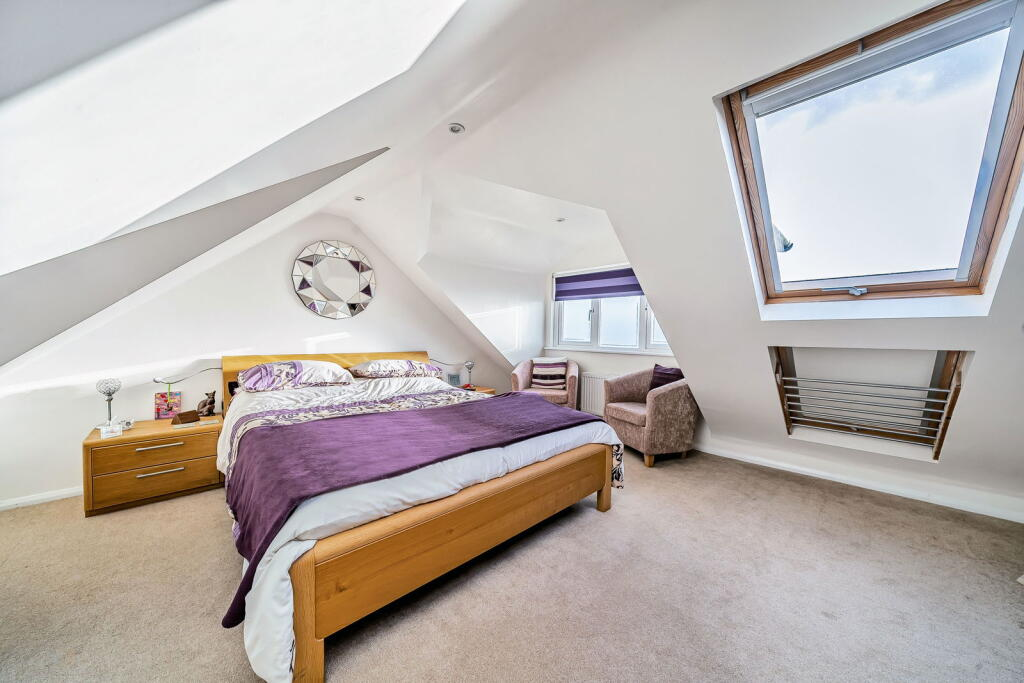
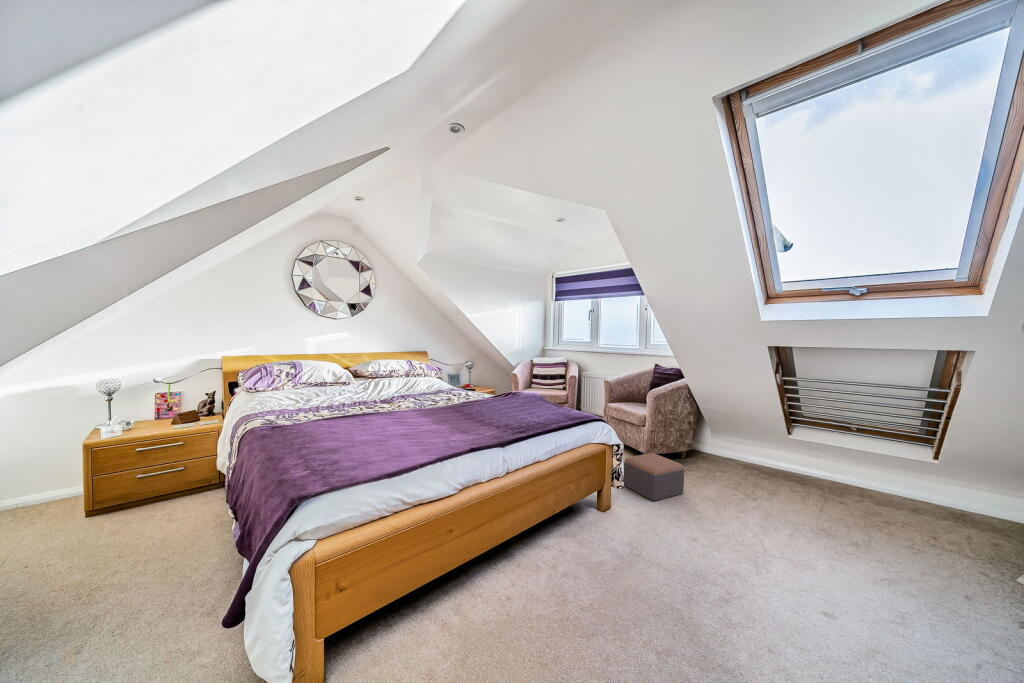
+ footstool [622,452,685,502]
